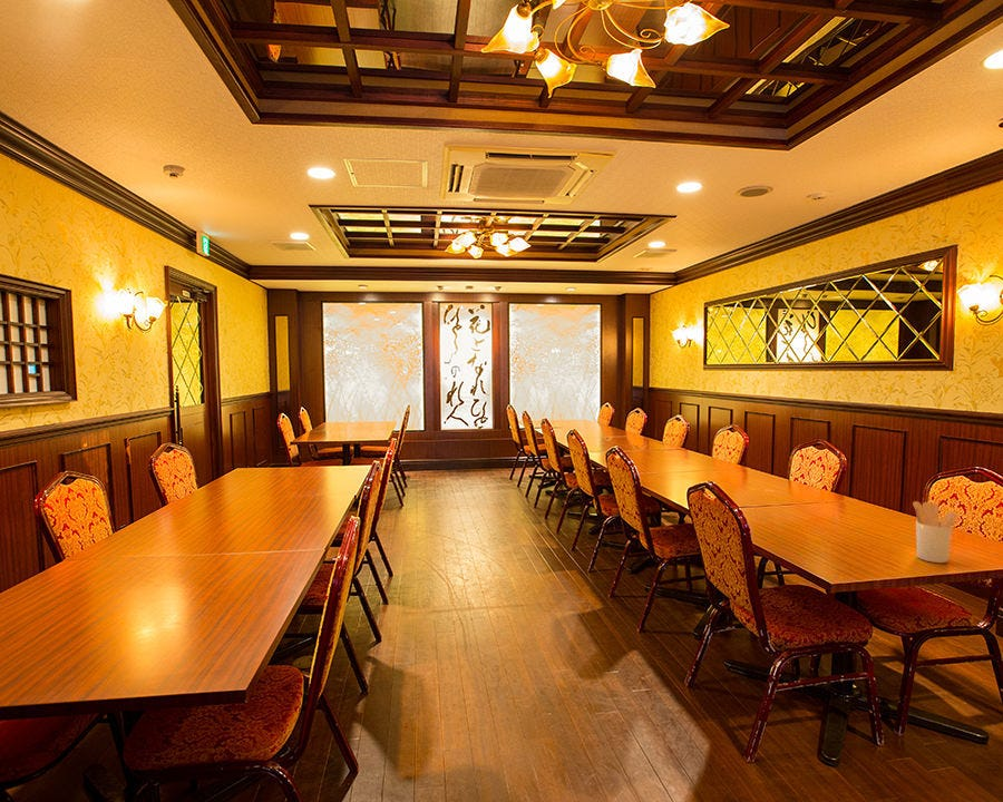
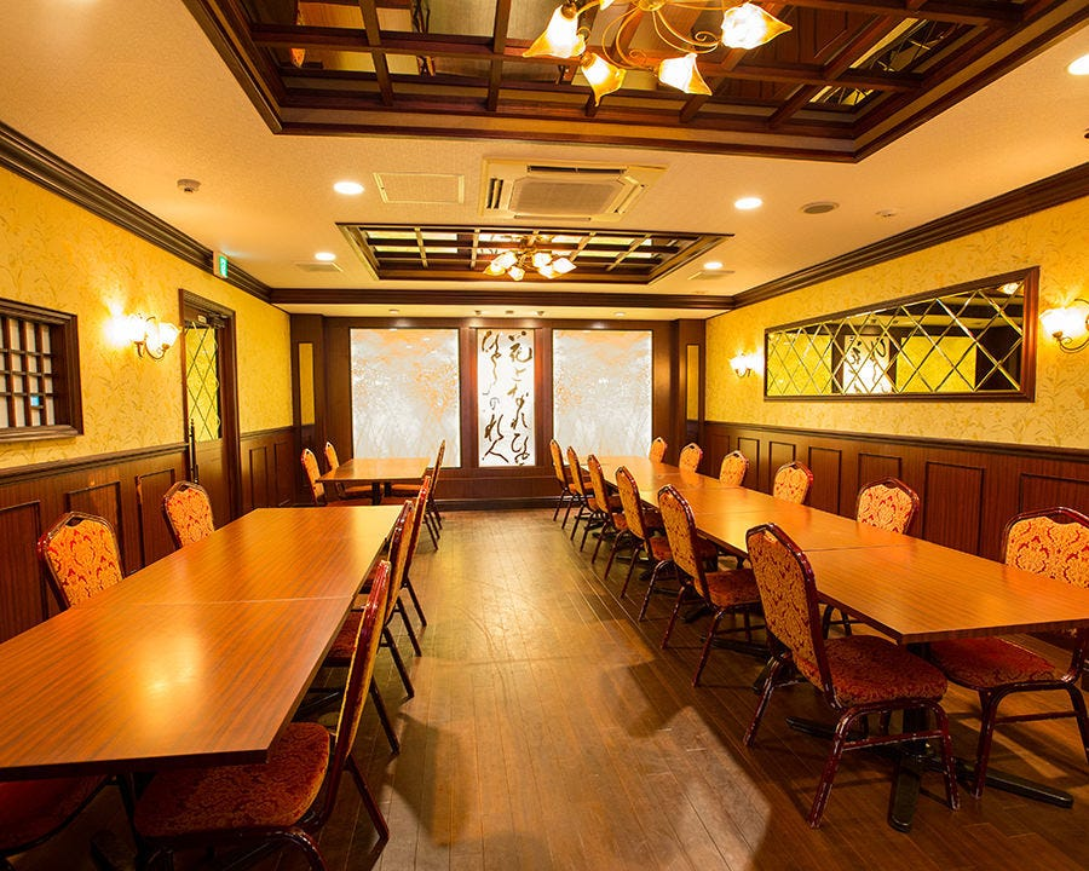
- utensil holder [912,500,960,564]
